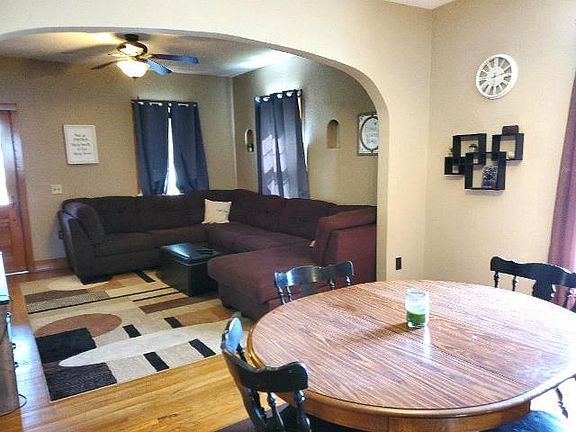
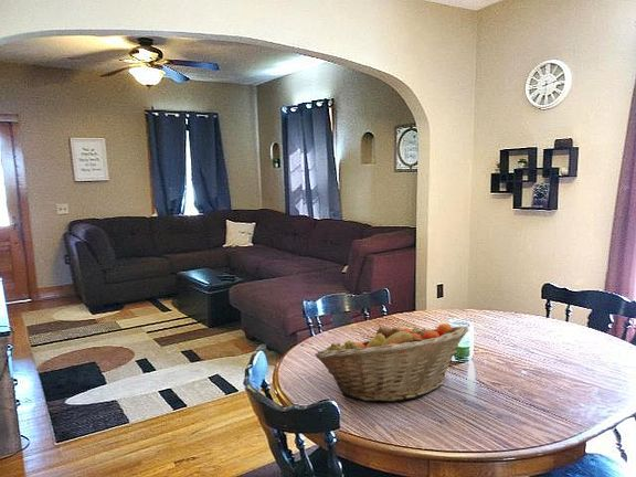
+ fruit basket [314,322,469,403]
